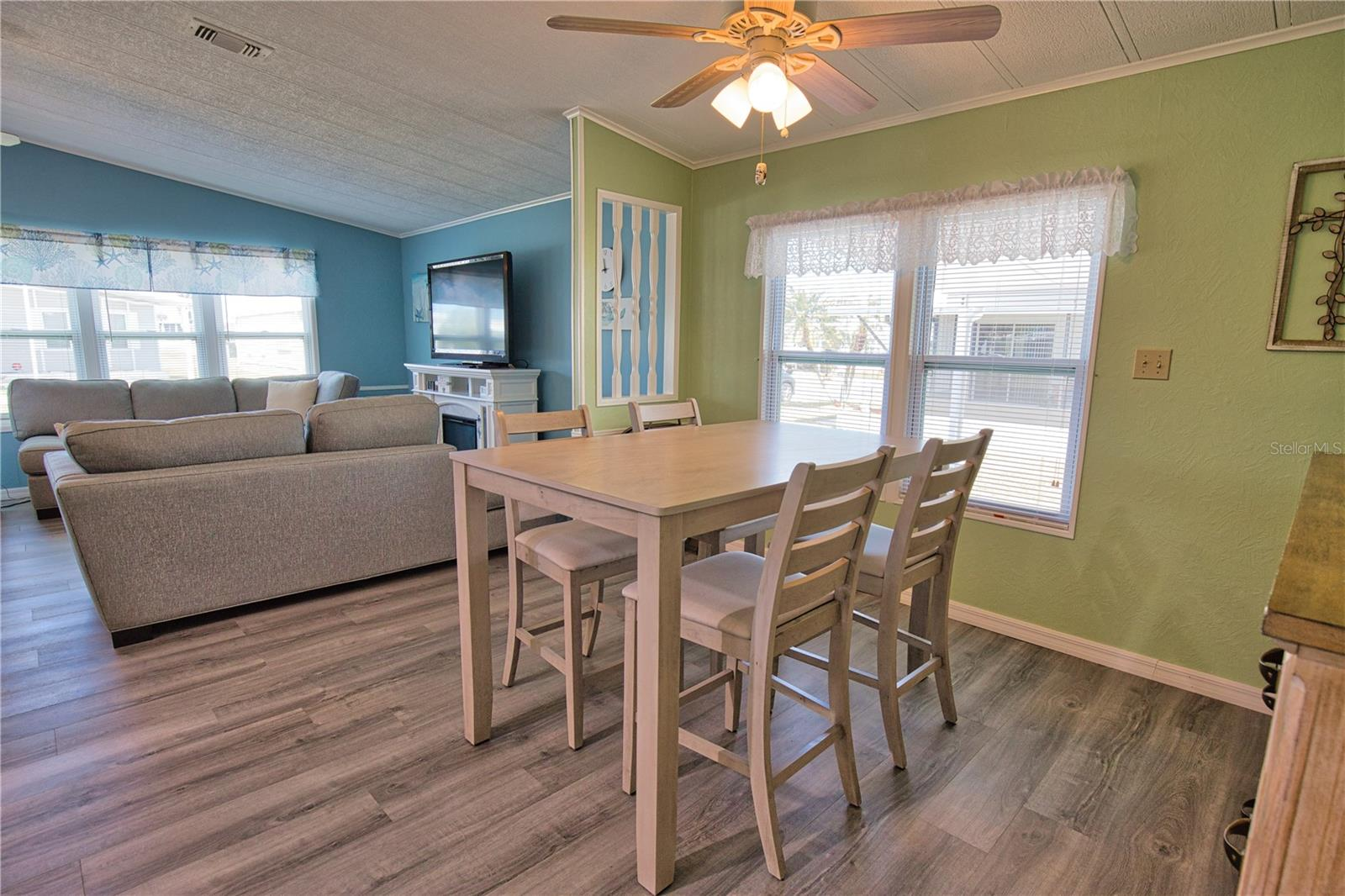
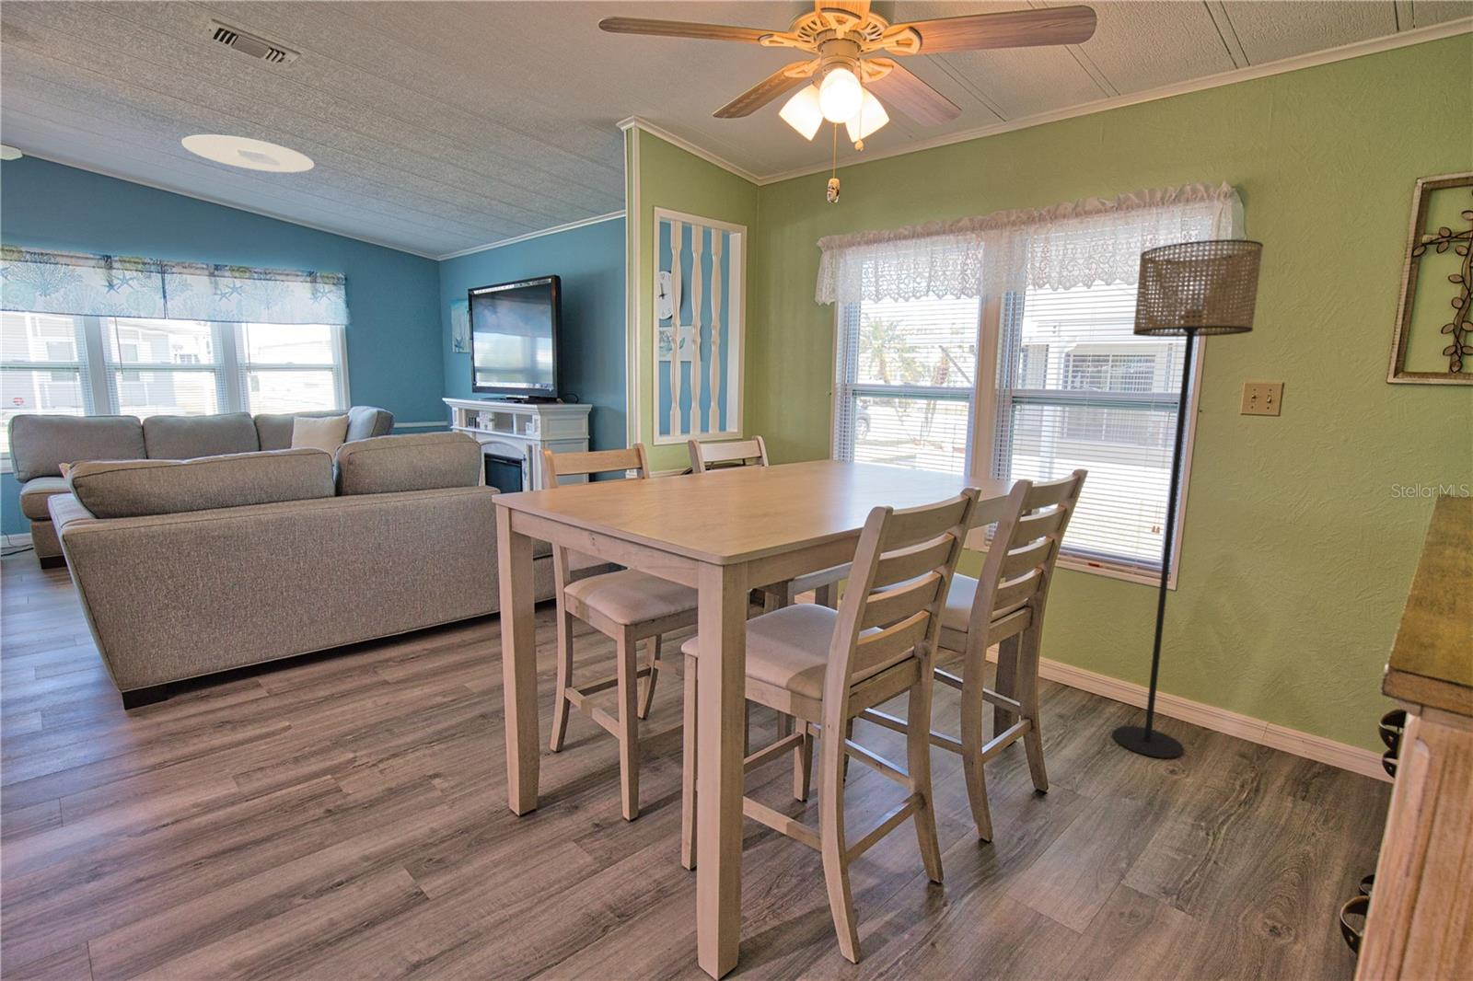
+ ceiling light [181,134,314,173]
+ floor lamp [1112,239,1264,759]
